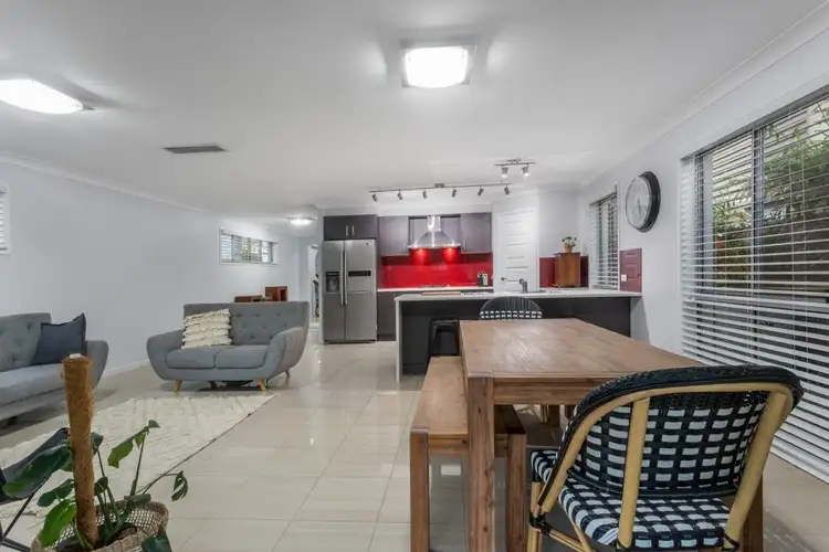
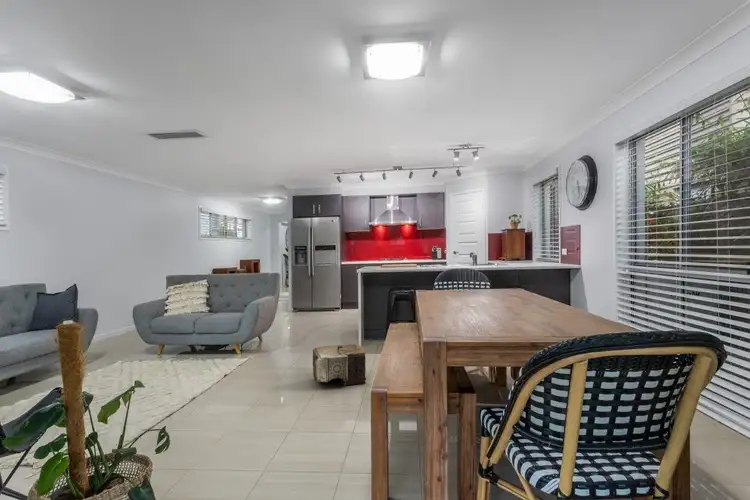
+ pouf [312,343,367,387]
